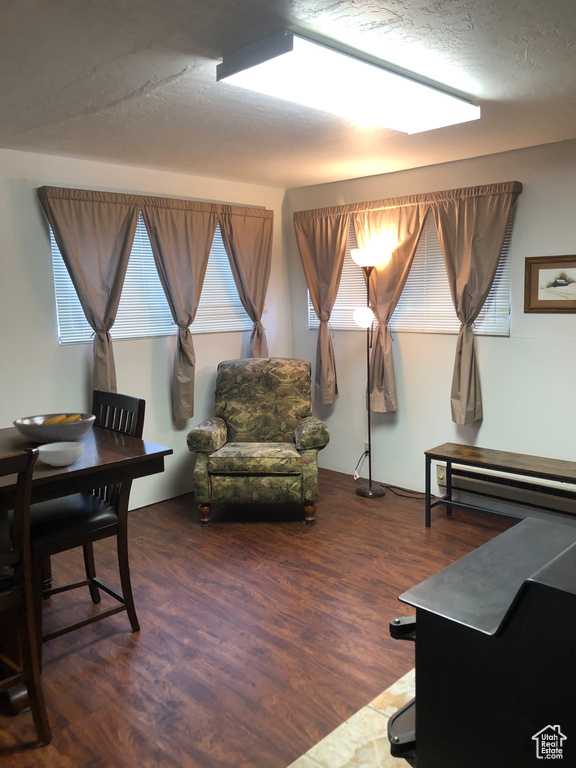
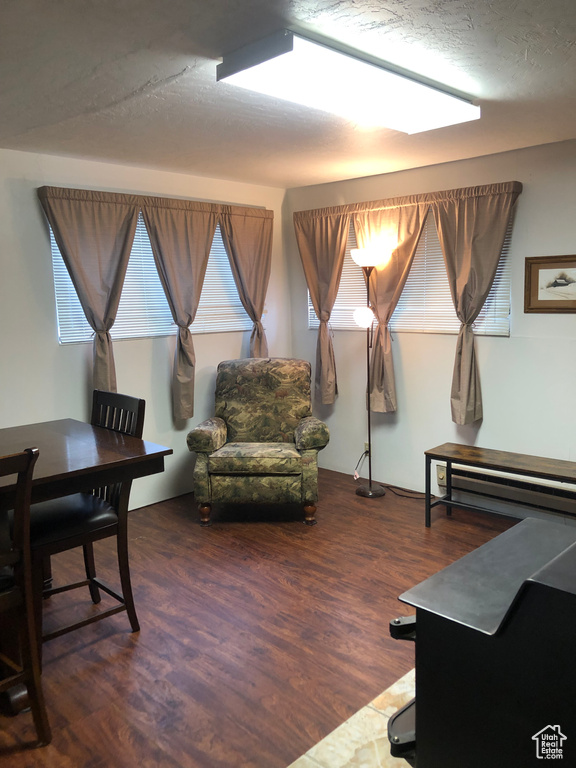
- cereal bowl [37,441,85,467]
- fruit bowl [12,412,97,444]
